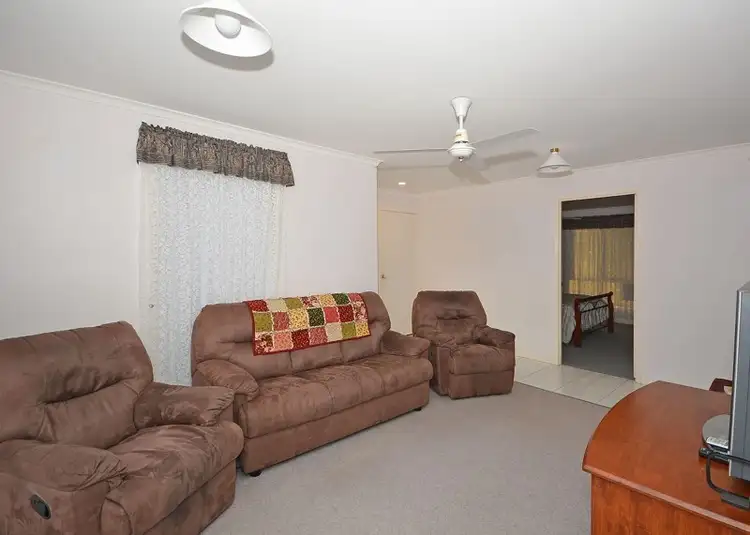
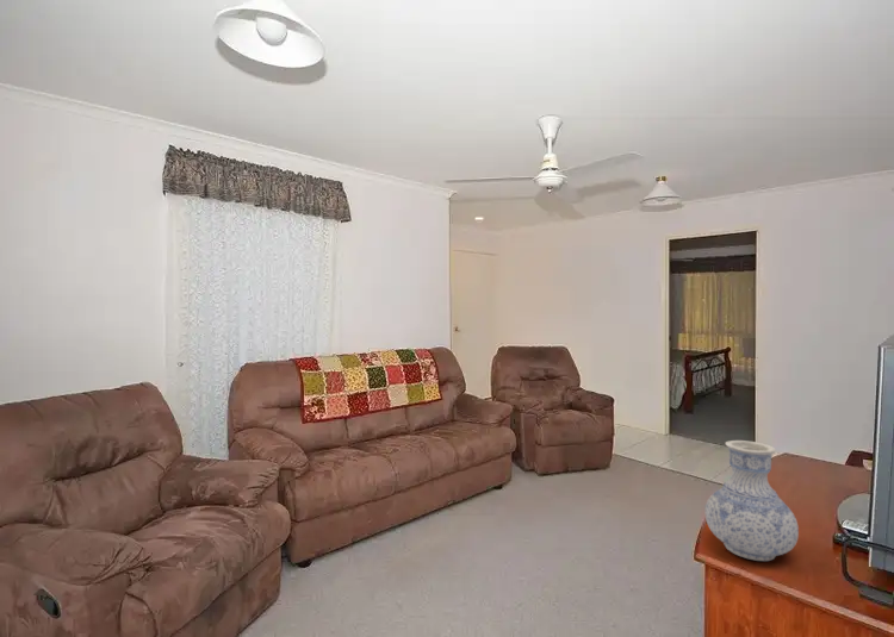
+ vase [703,439,800,562]
